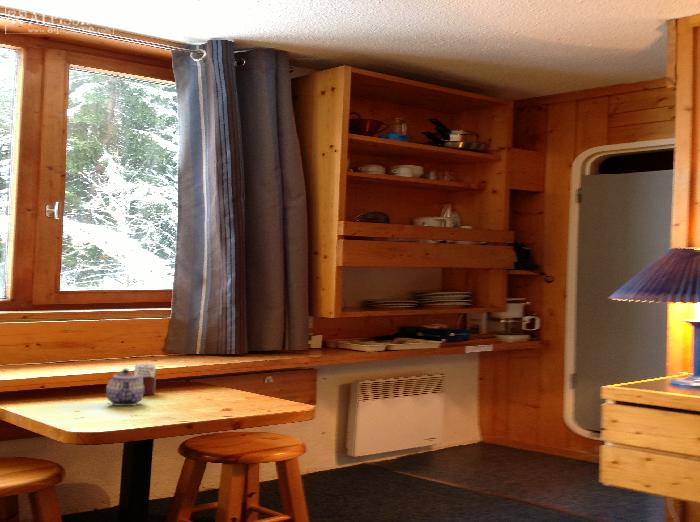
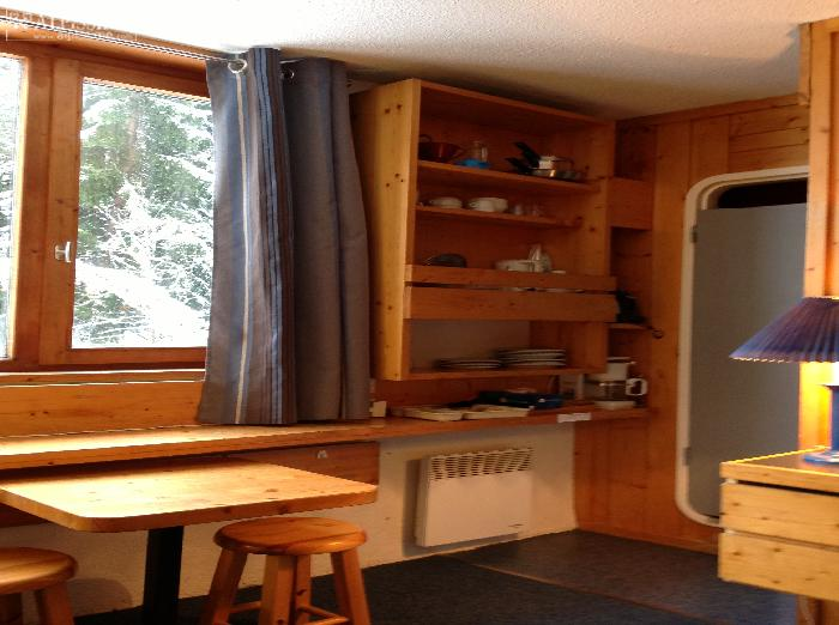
- teapot [105,368,144,407]
- jar [133,362,157,396]
